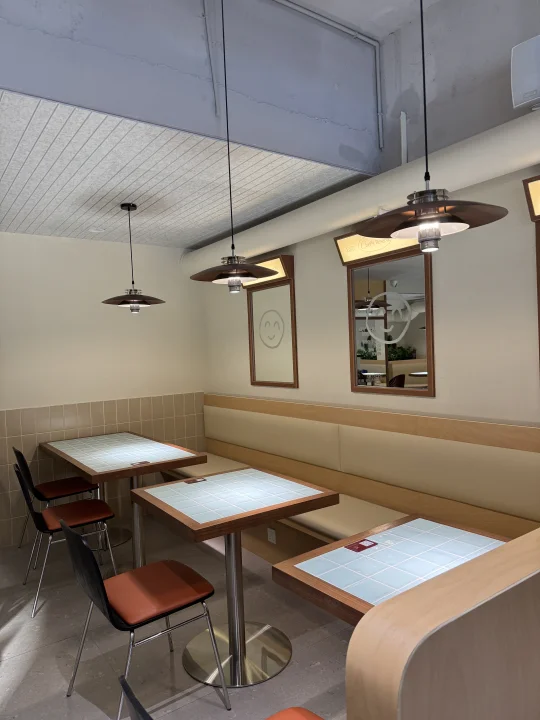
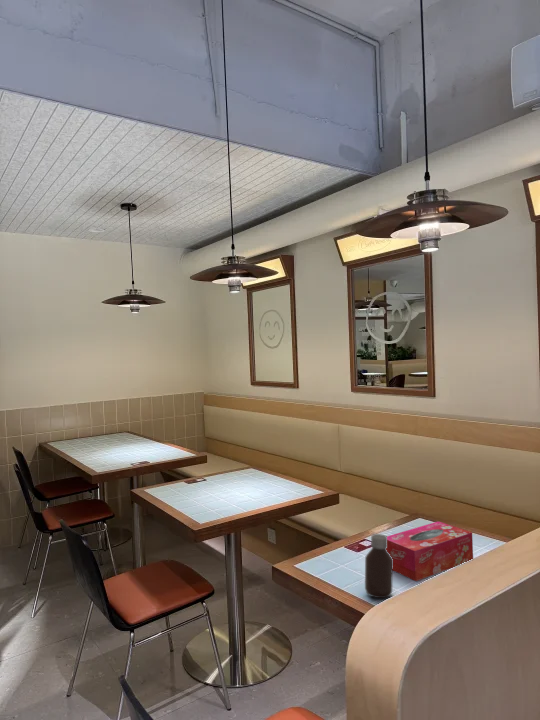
+ tissue box [386,520,474,582]
+ bottle [364,533,394,599]
